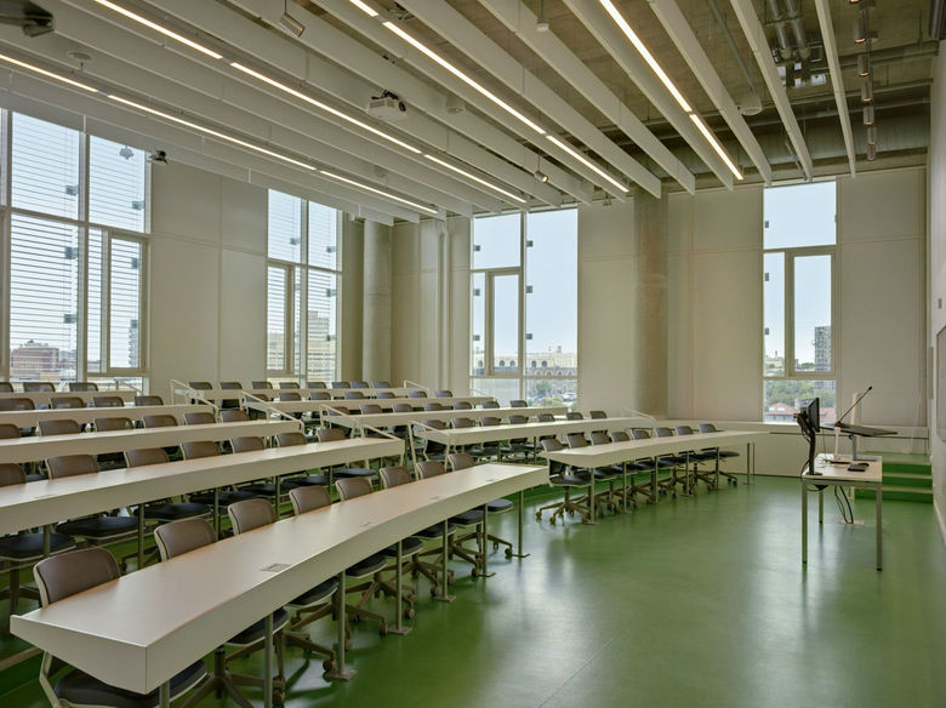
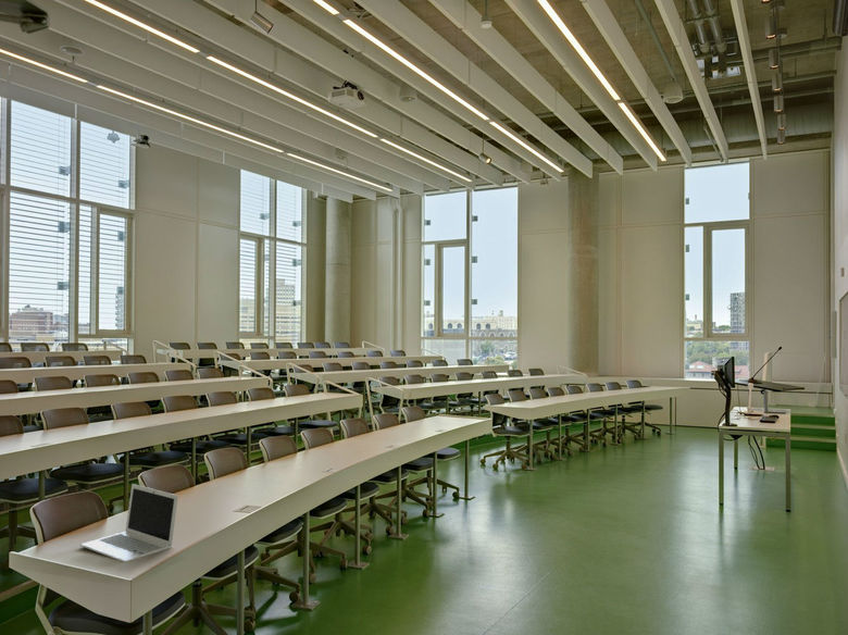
+ laptop [79,483,179,563]
